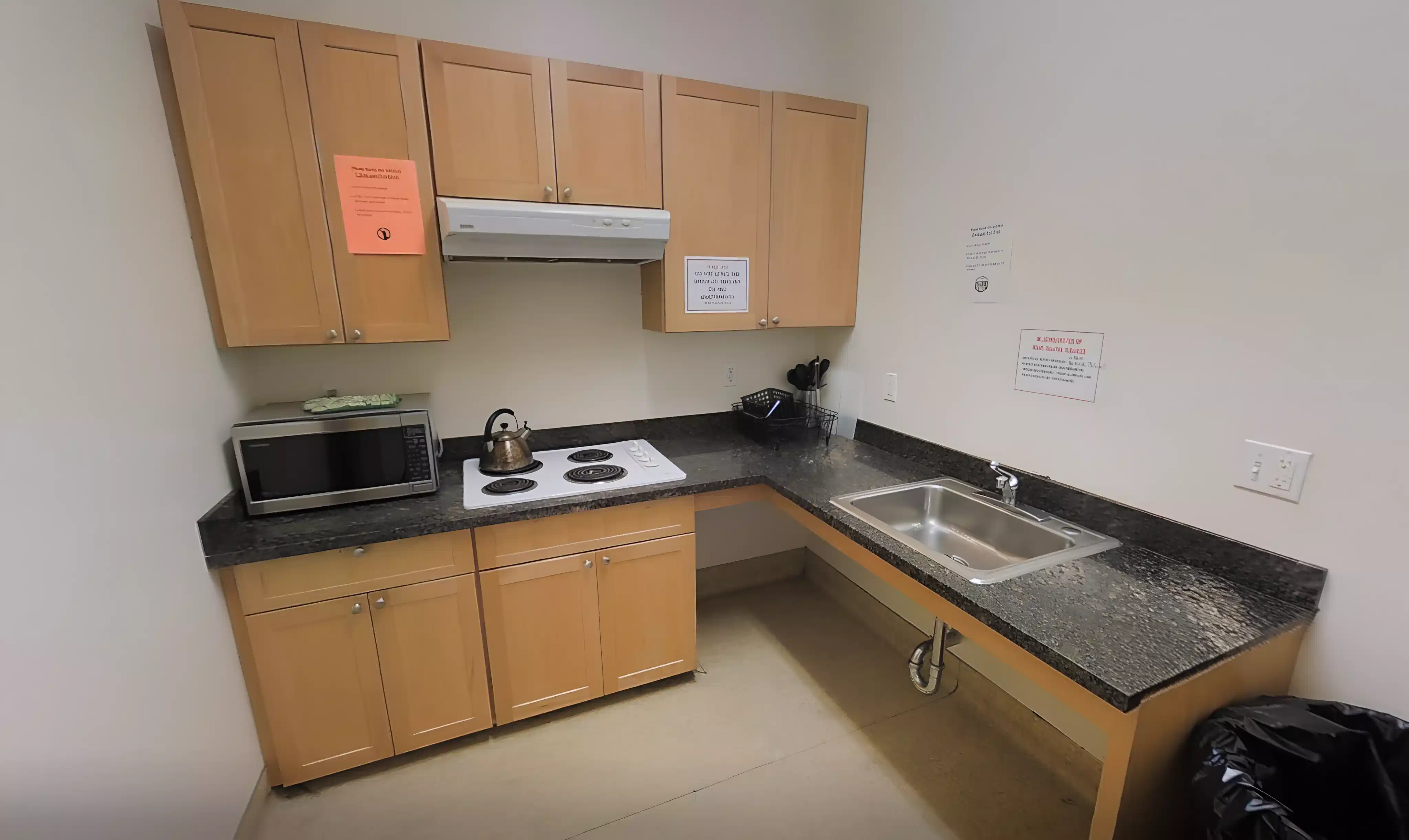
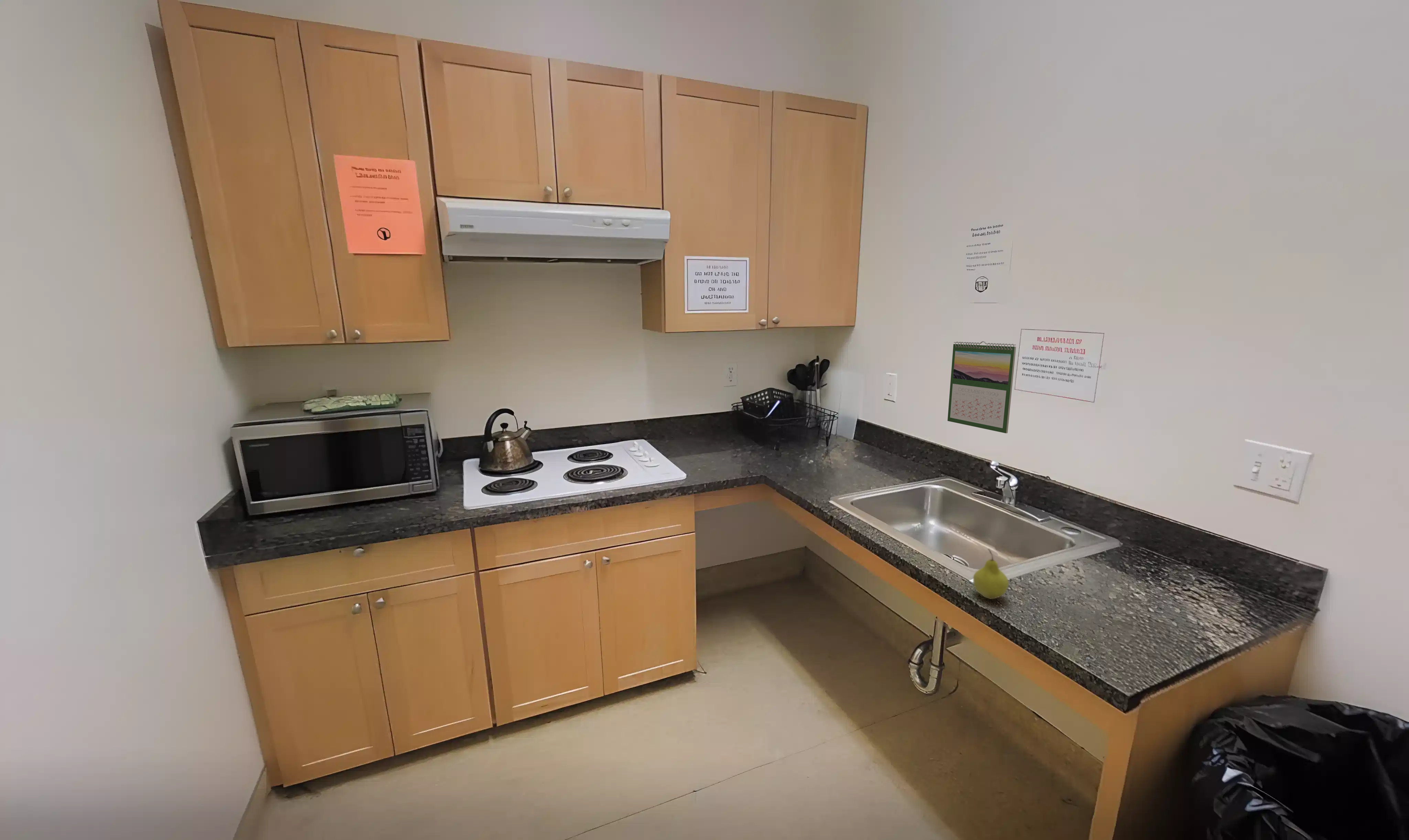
+ calendar [947,341,1017,434]
+ fruit [973,548,1009,600]
